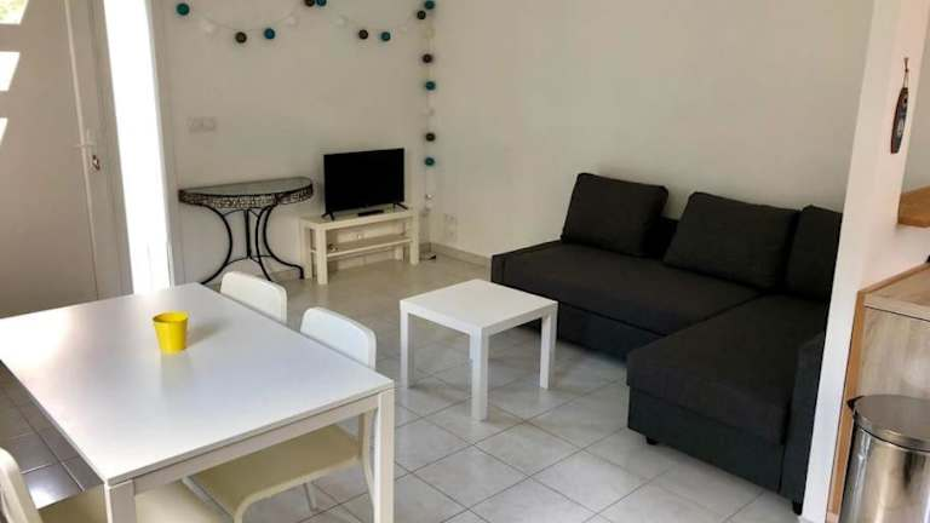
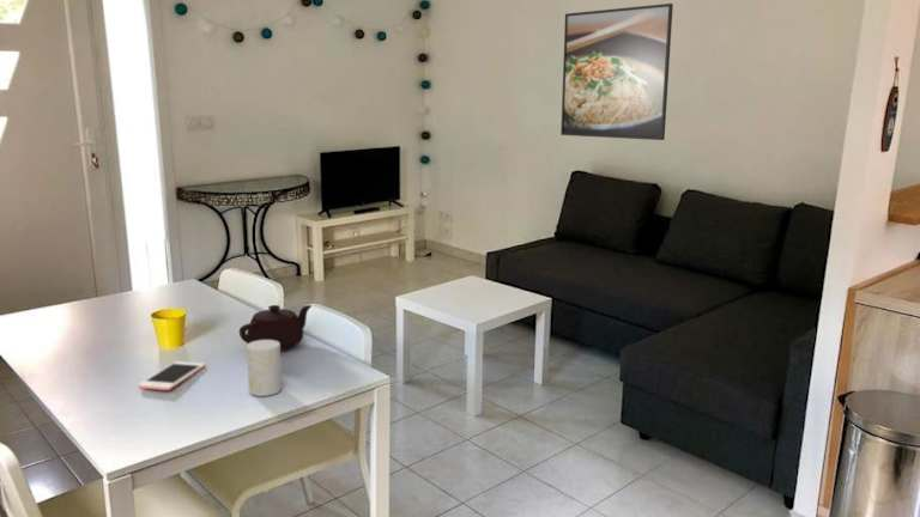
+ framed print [559,2,674,141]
+ teapot [238,304,313,353]
+ cell phone [137,360,206,391]
+ cup [246,340,283,397]
